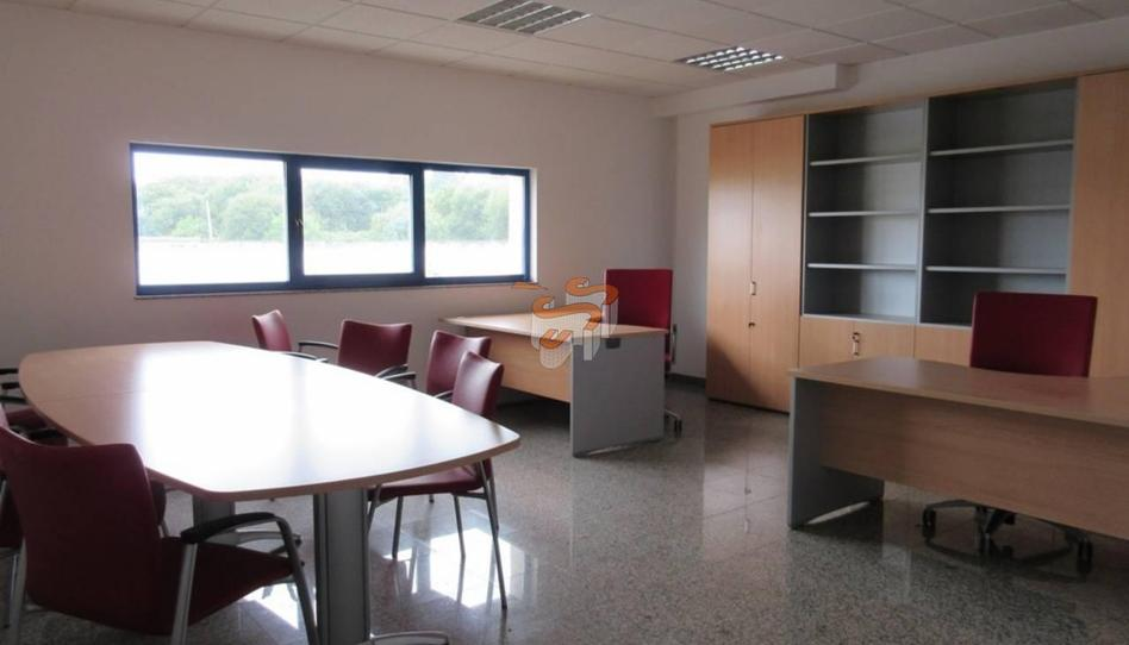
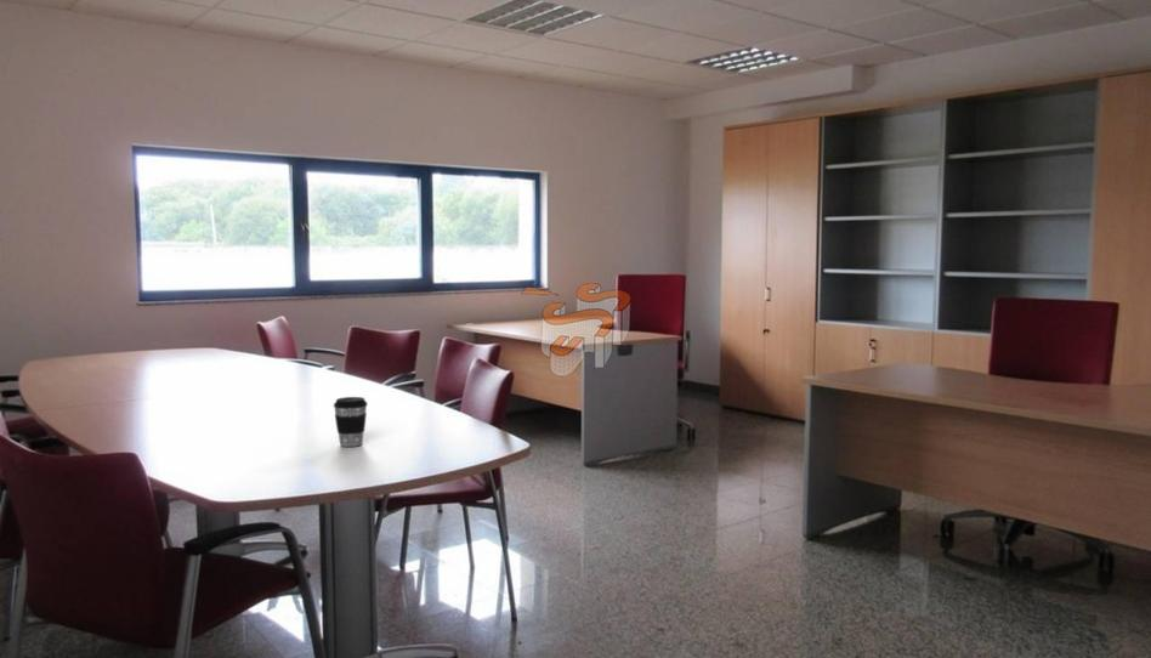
+ coffee cup [333,396,369,448]
